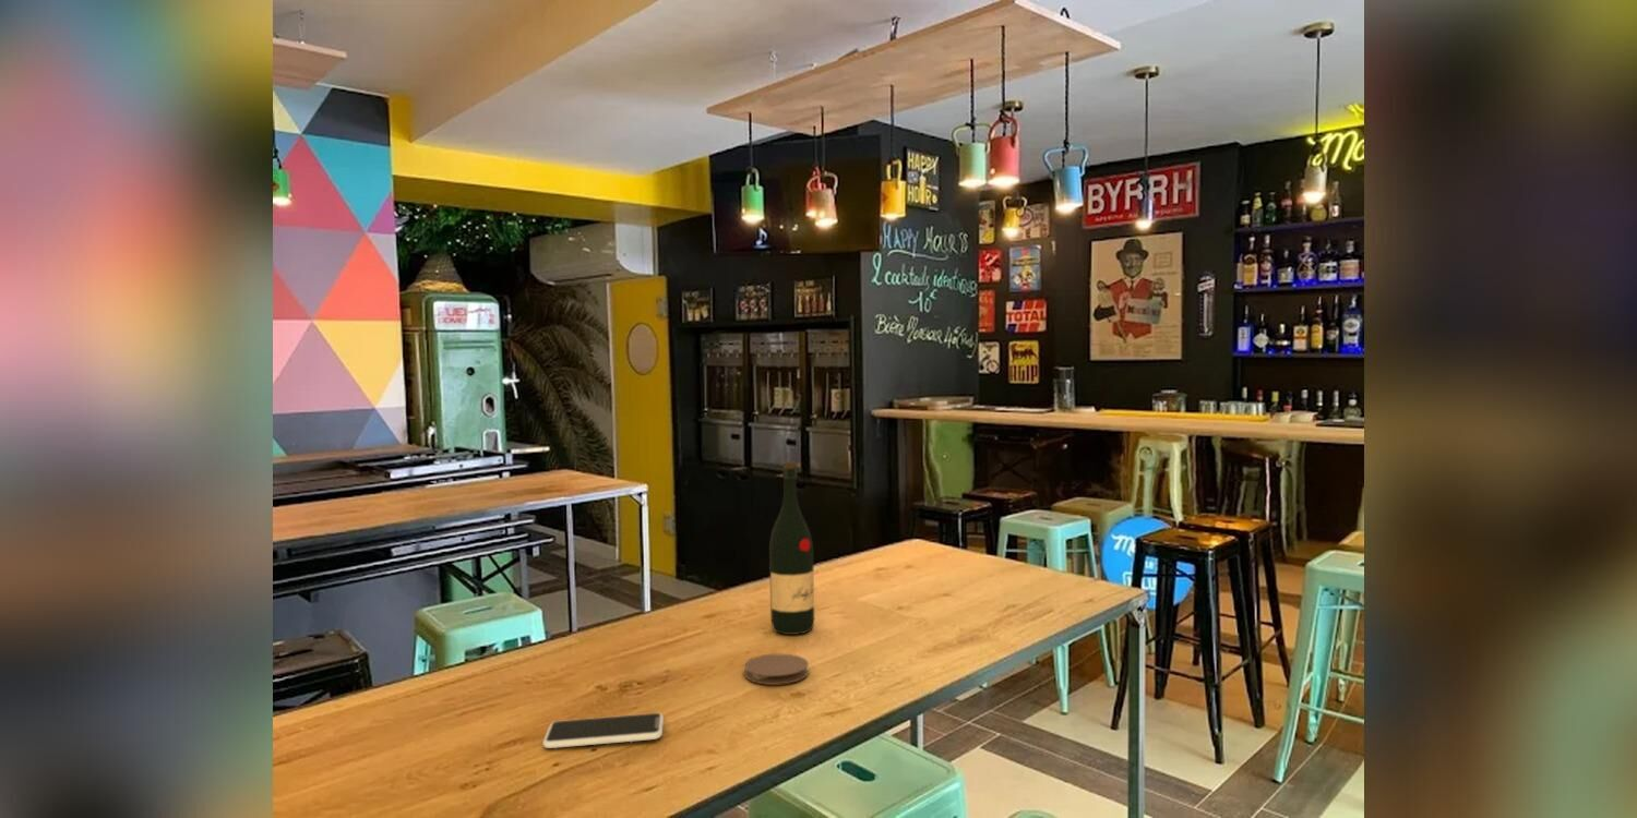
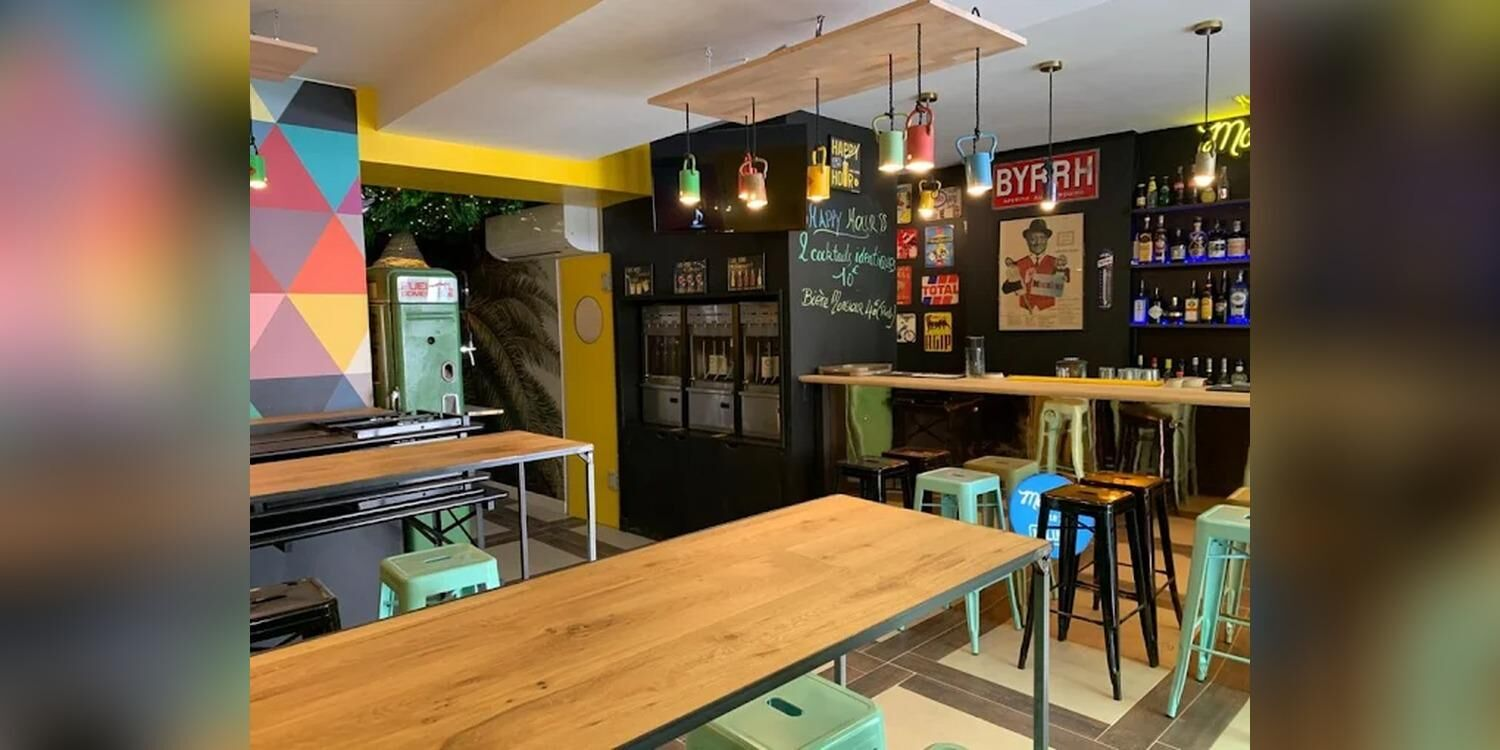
- smartphone [541,712,665,749]
- wine bottle [768,460,815,636]
- coaster [743,653,810,686]
